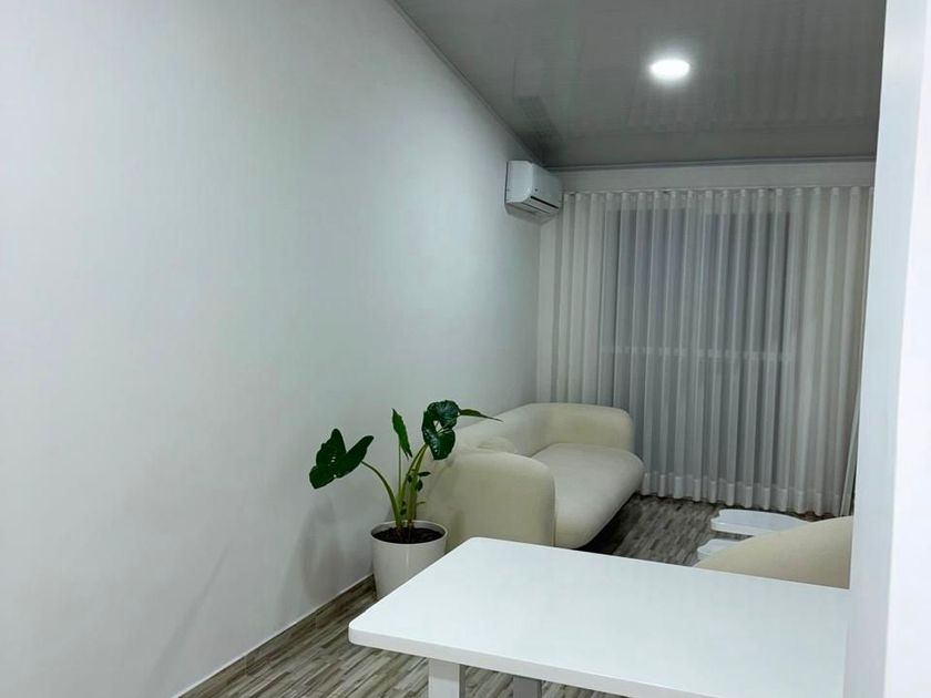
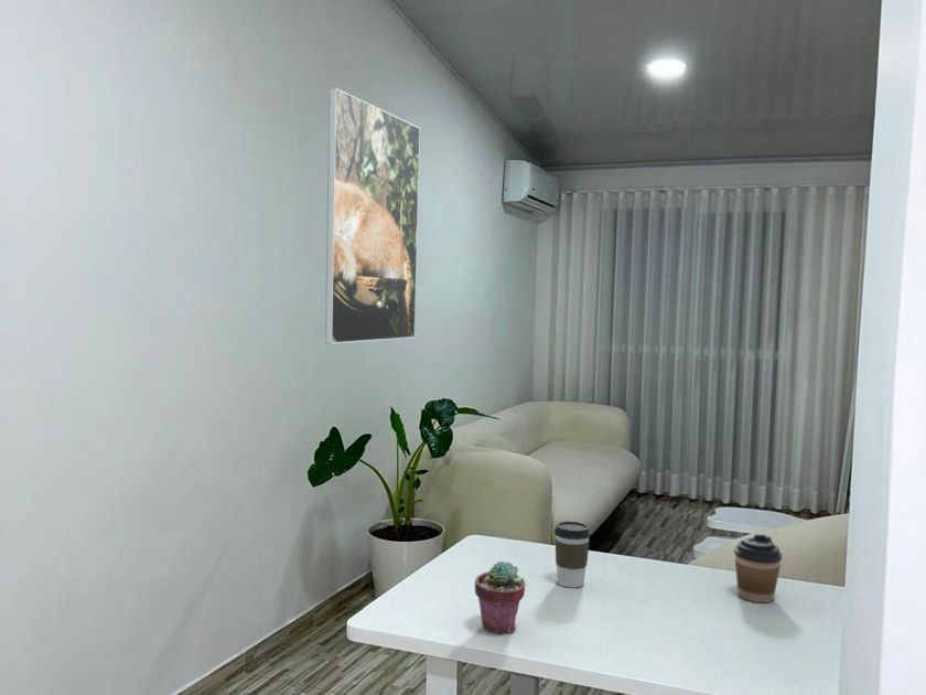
+ potted succulent [474,560,527,634]
+ coffee cup [733,533,784,603]
+ coffee cup [553,520,592,588]
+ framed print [324,87,421,345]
